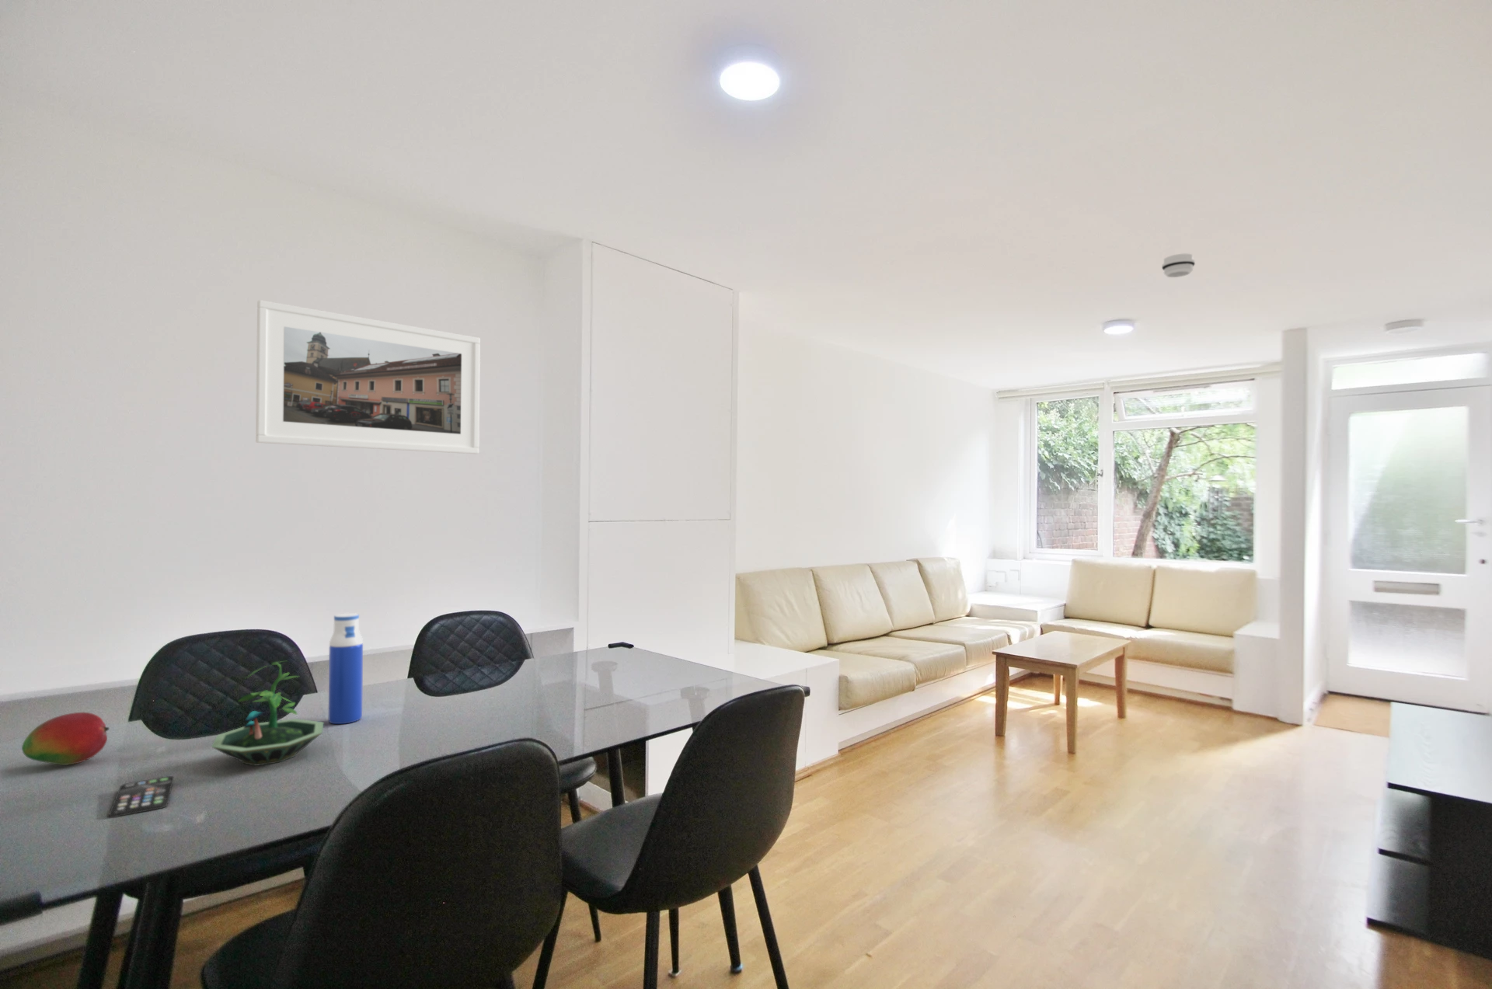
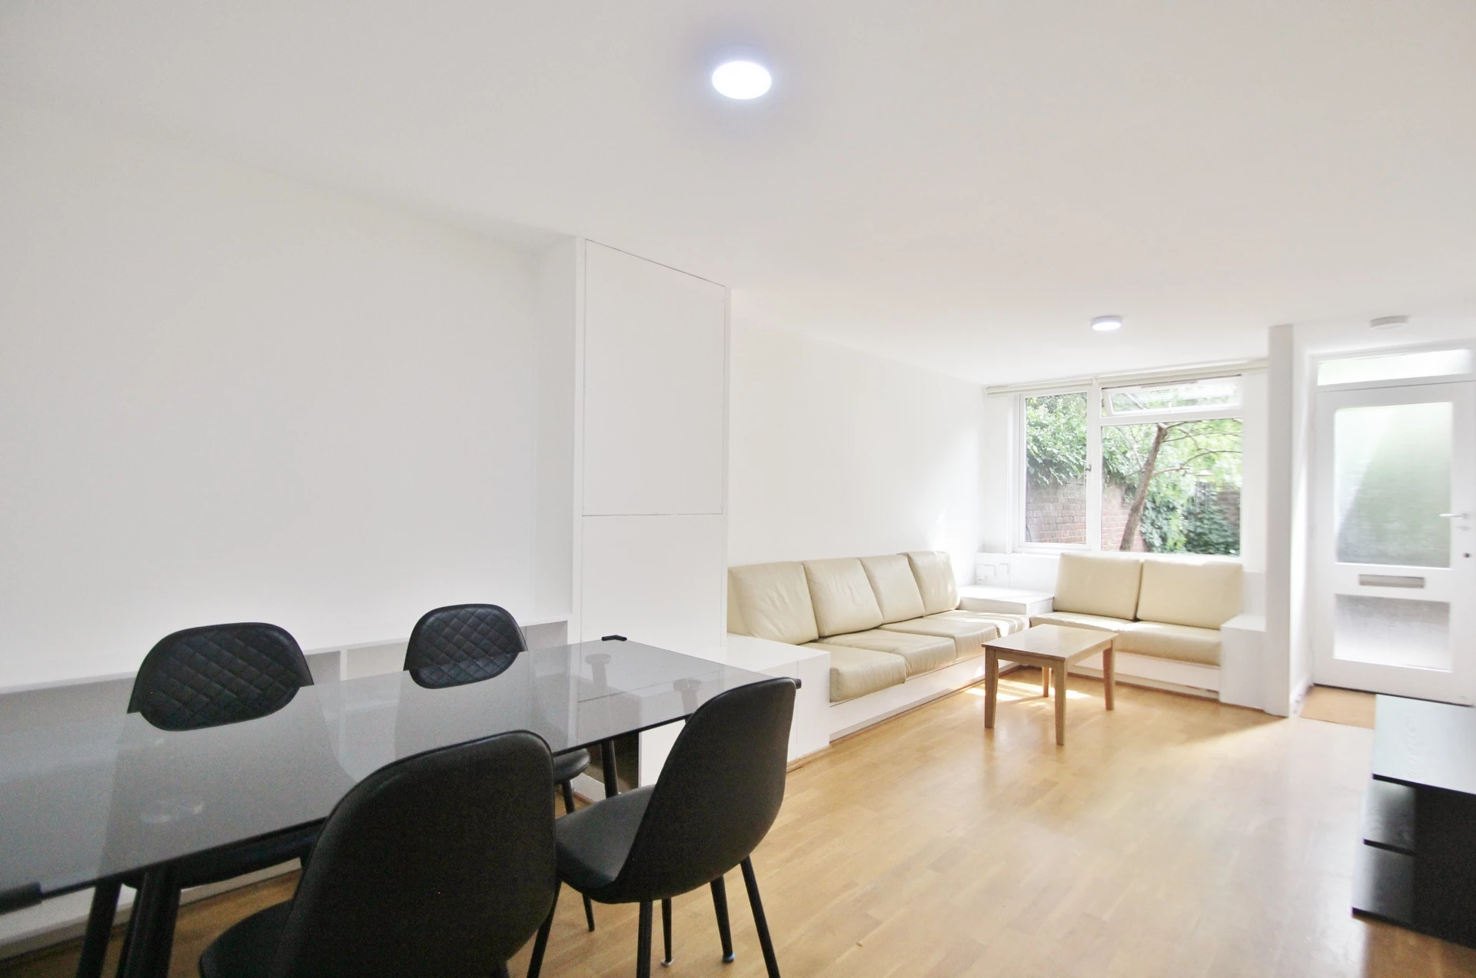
- water bottle [328,613,364,725]
- terrarium [211,660,324,767]
- smoke detector [1161,253,1196,278]
- smartphone [108,775,174,818]
- fruit [21,712,110,766]
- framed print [255,299,481,455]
